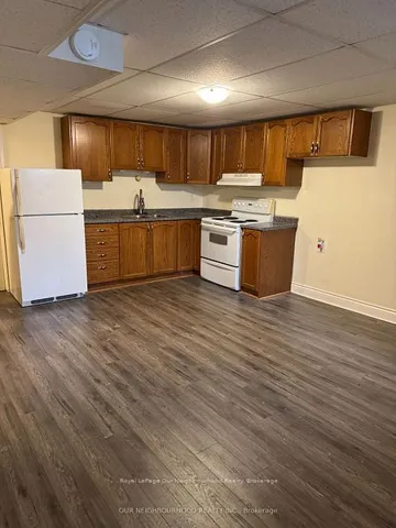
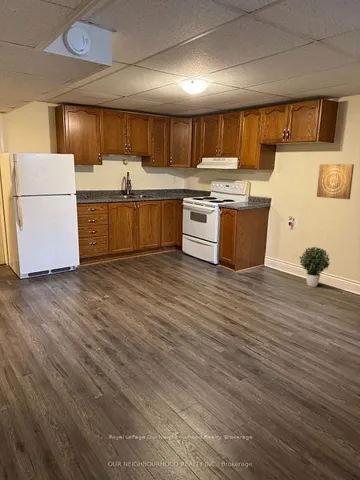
+ potted plant [298,246,331,288]
+ wall art [316,163,355,200]
